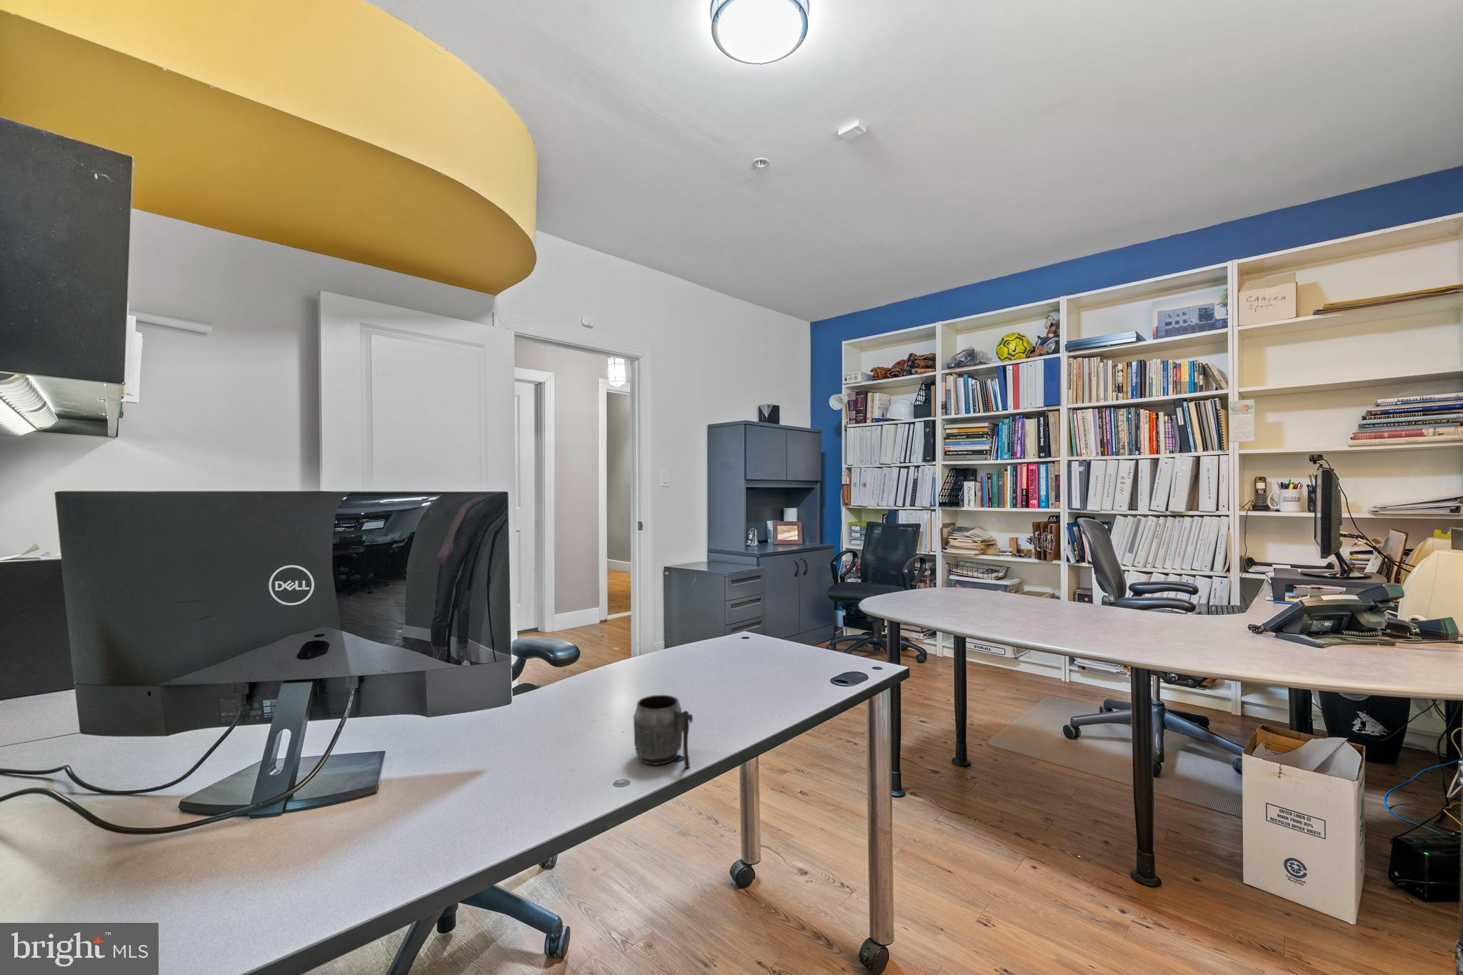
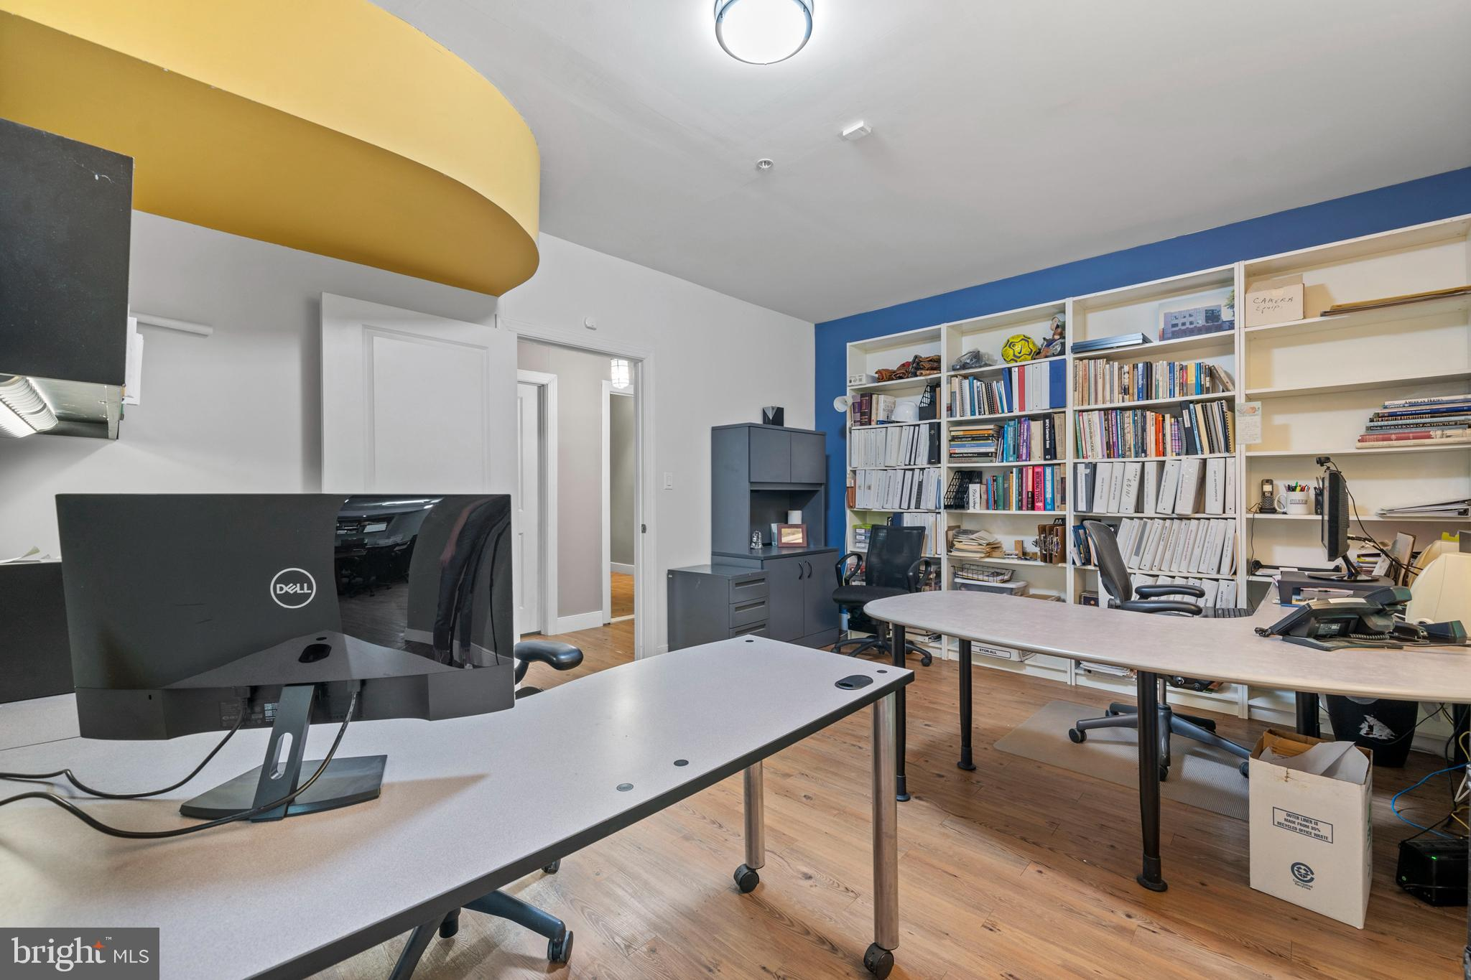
- mug [632,694,694,768]
